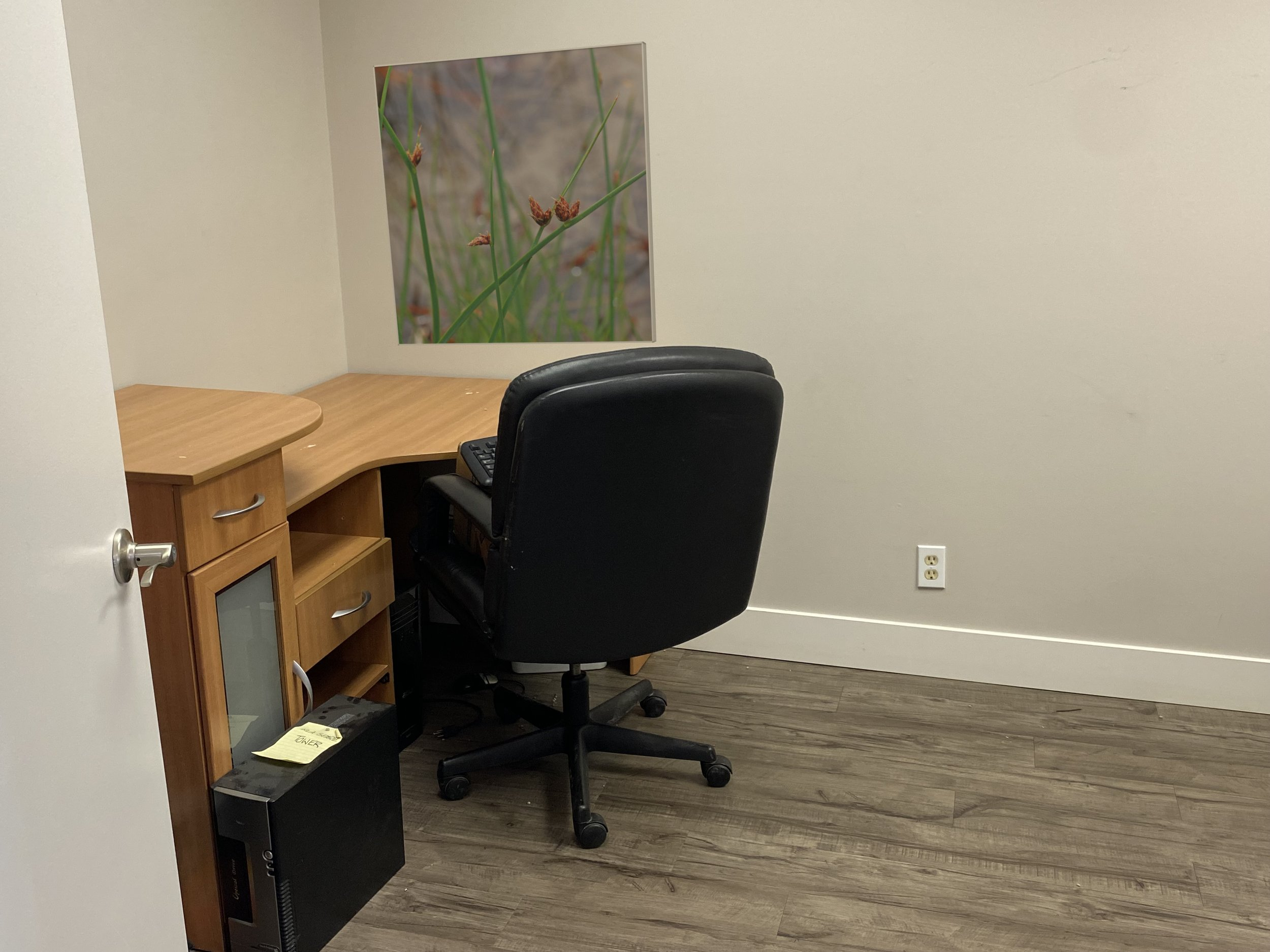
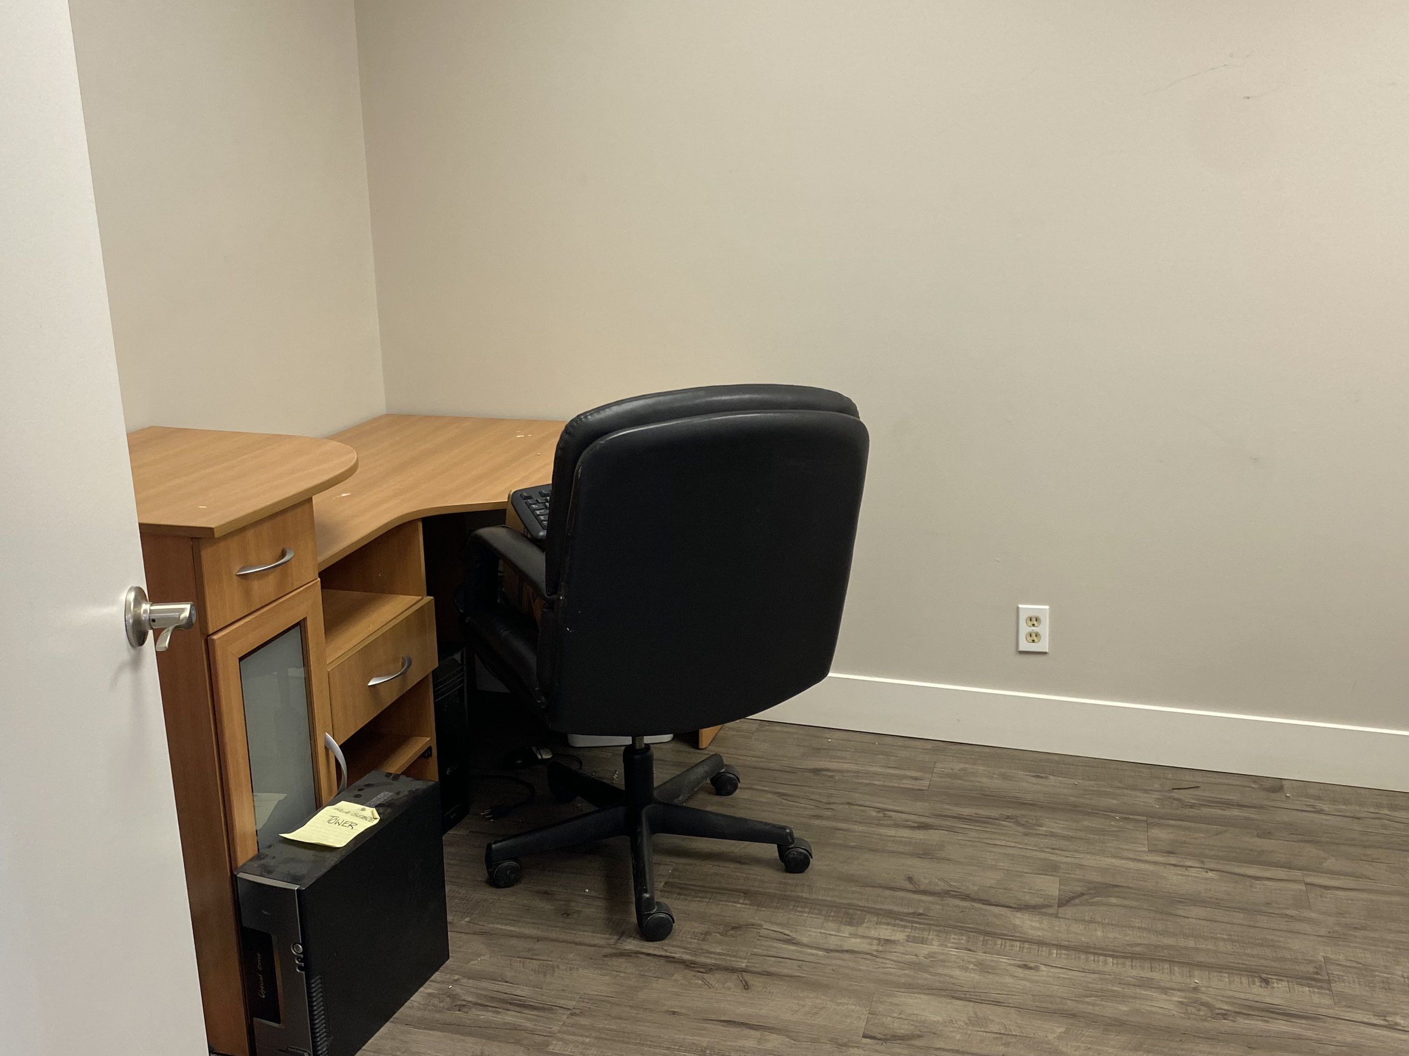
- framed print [372,41,657,346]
